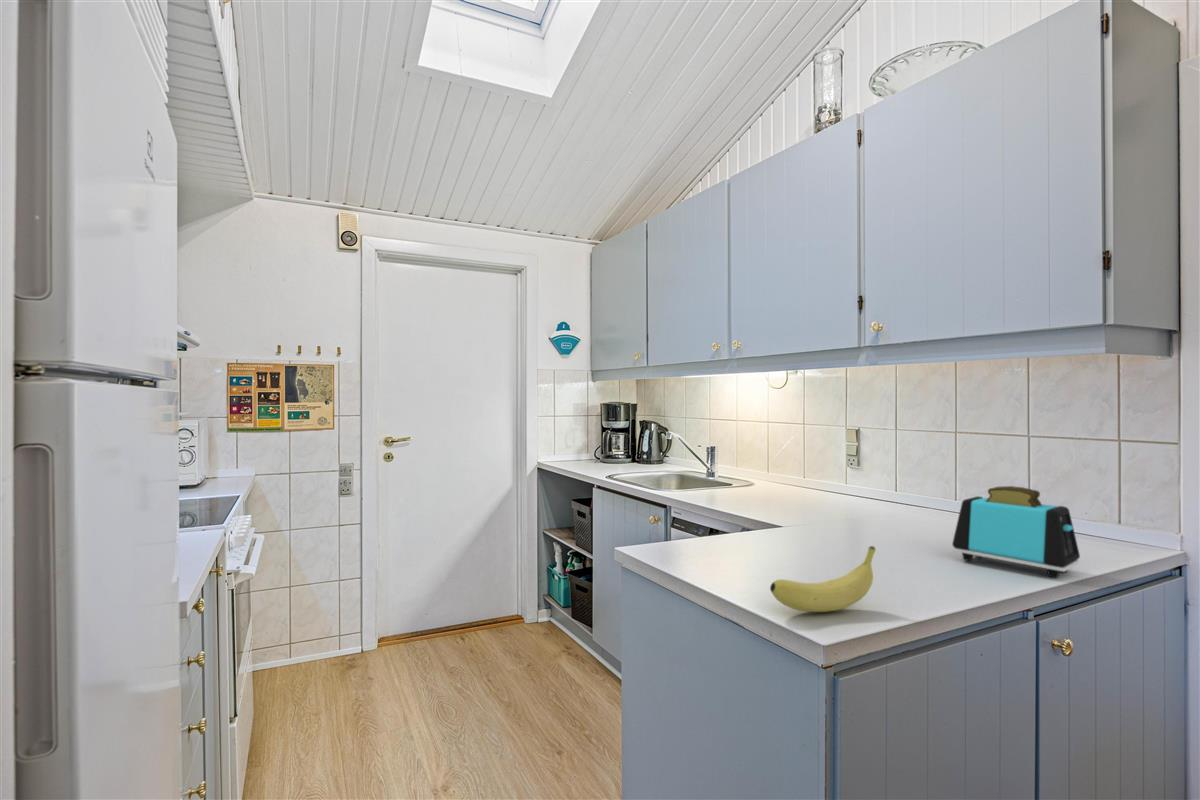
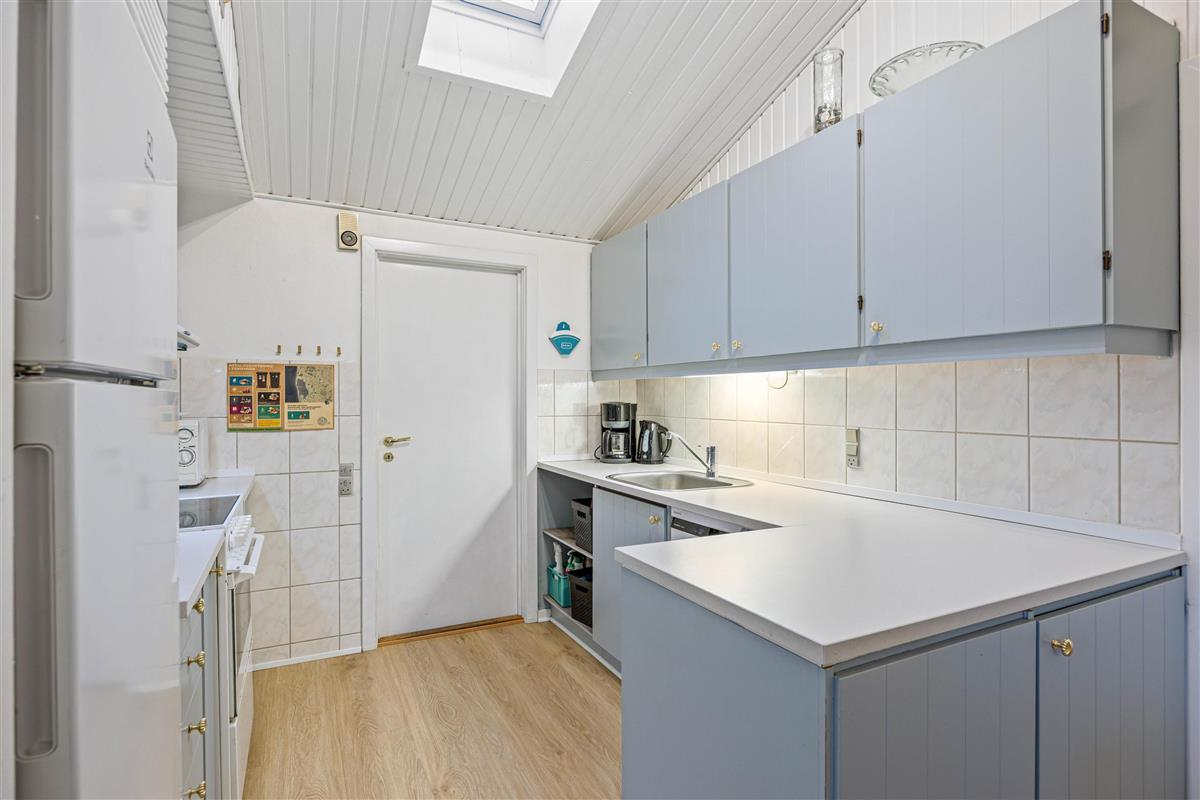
- toaster [951,485,1081,579]
- fruit [769,545,877,613]
